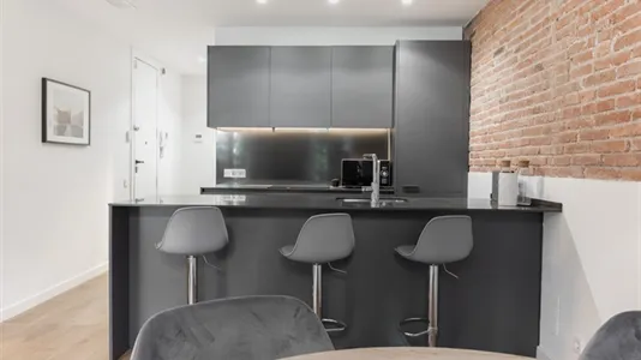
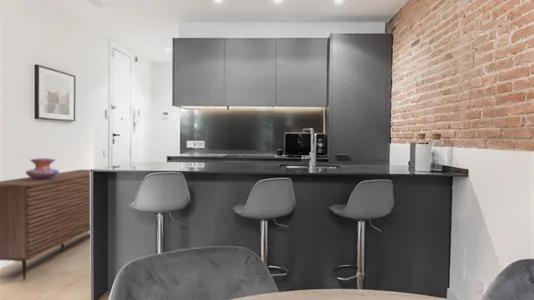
+ sideboard [0,169,91,281]
+ decorative vase [25,157,60,180]
